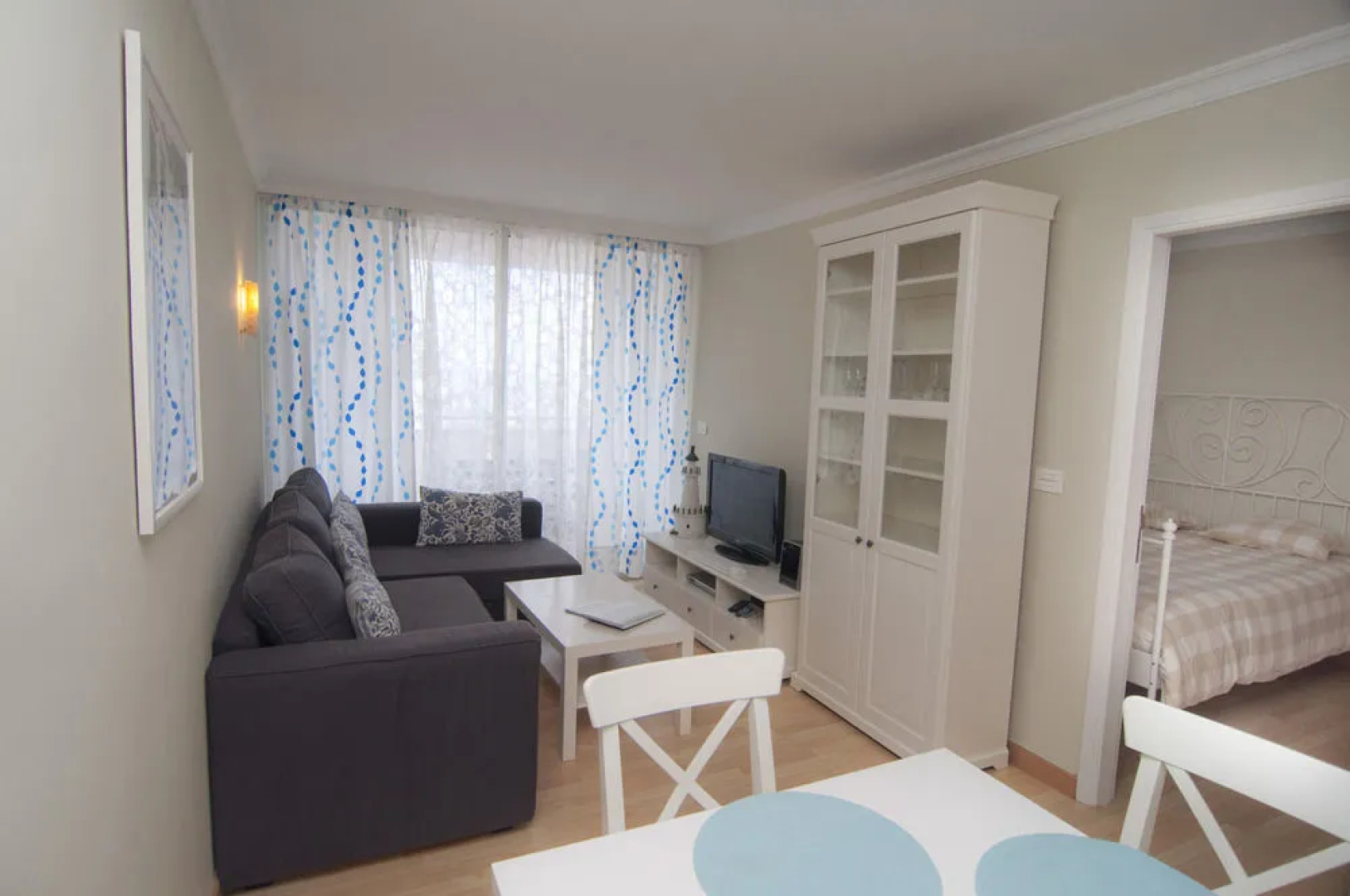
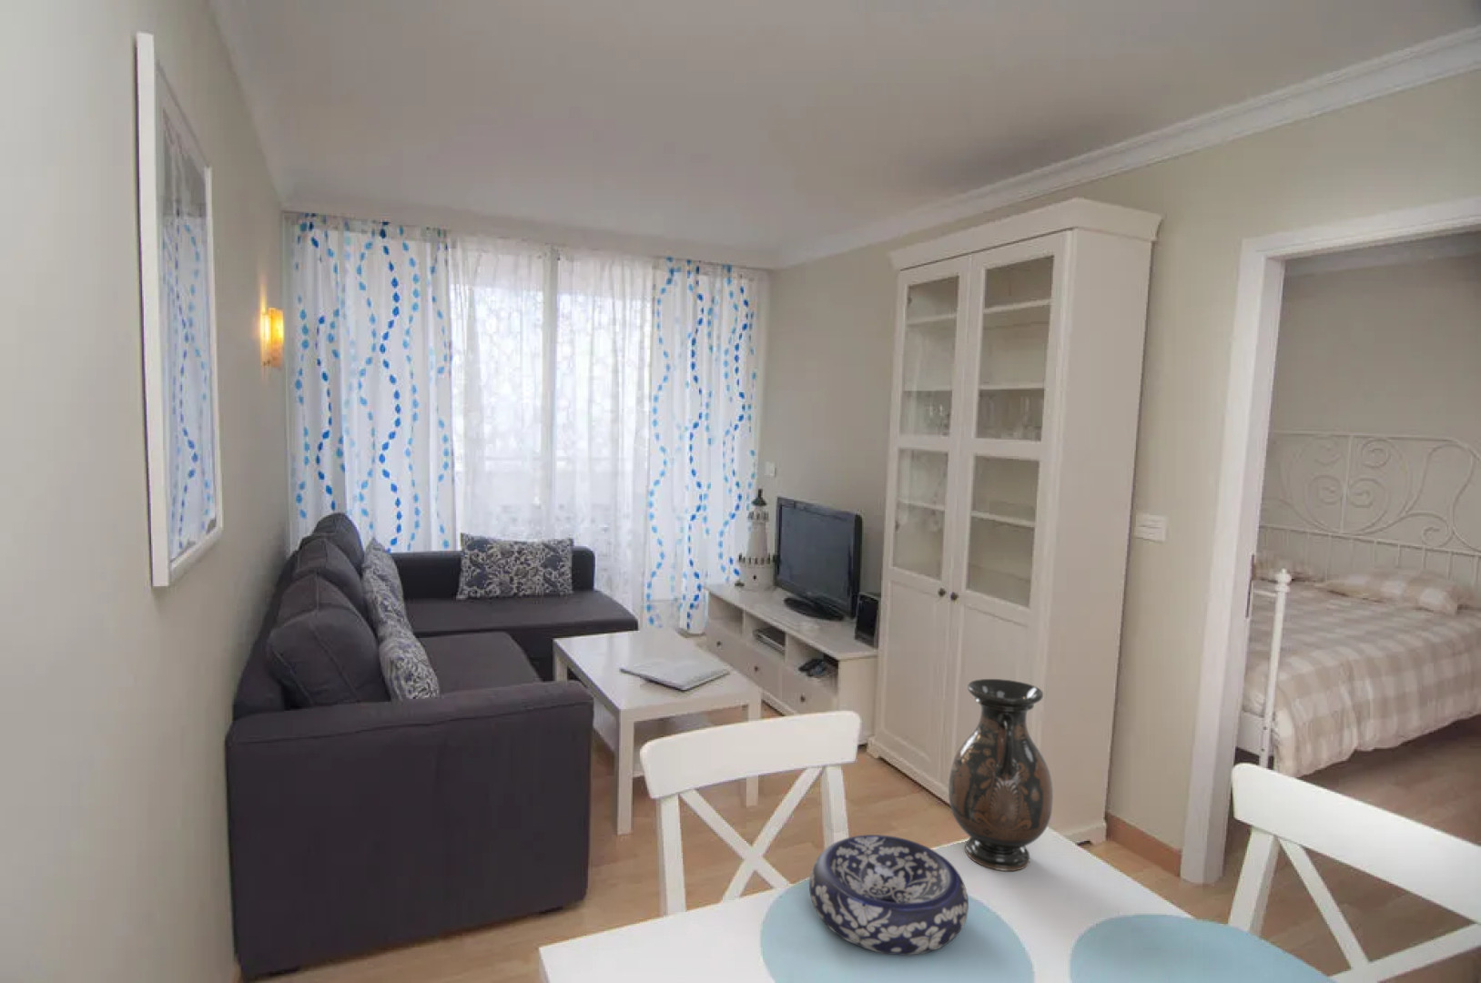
+ decorative bowl [809,834,970,956]
+ vase [948,678,1054,872]
